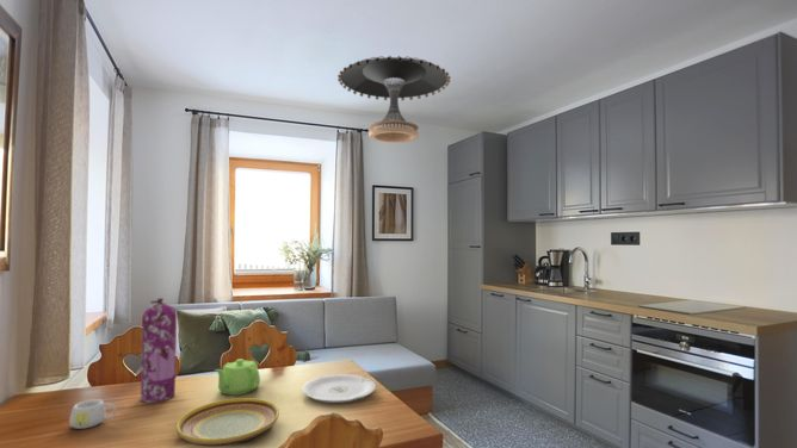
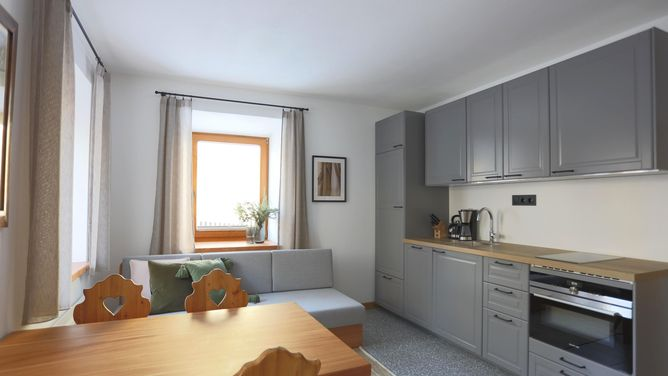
- plate [175,397,280,448]
- plate [302,373,377,404]
- teapot [214,357,261,397]
- mug [68,398,117,430]
- gas cylinder [140,297,178,404]
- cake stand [336,55,452,144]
